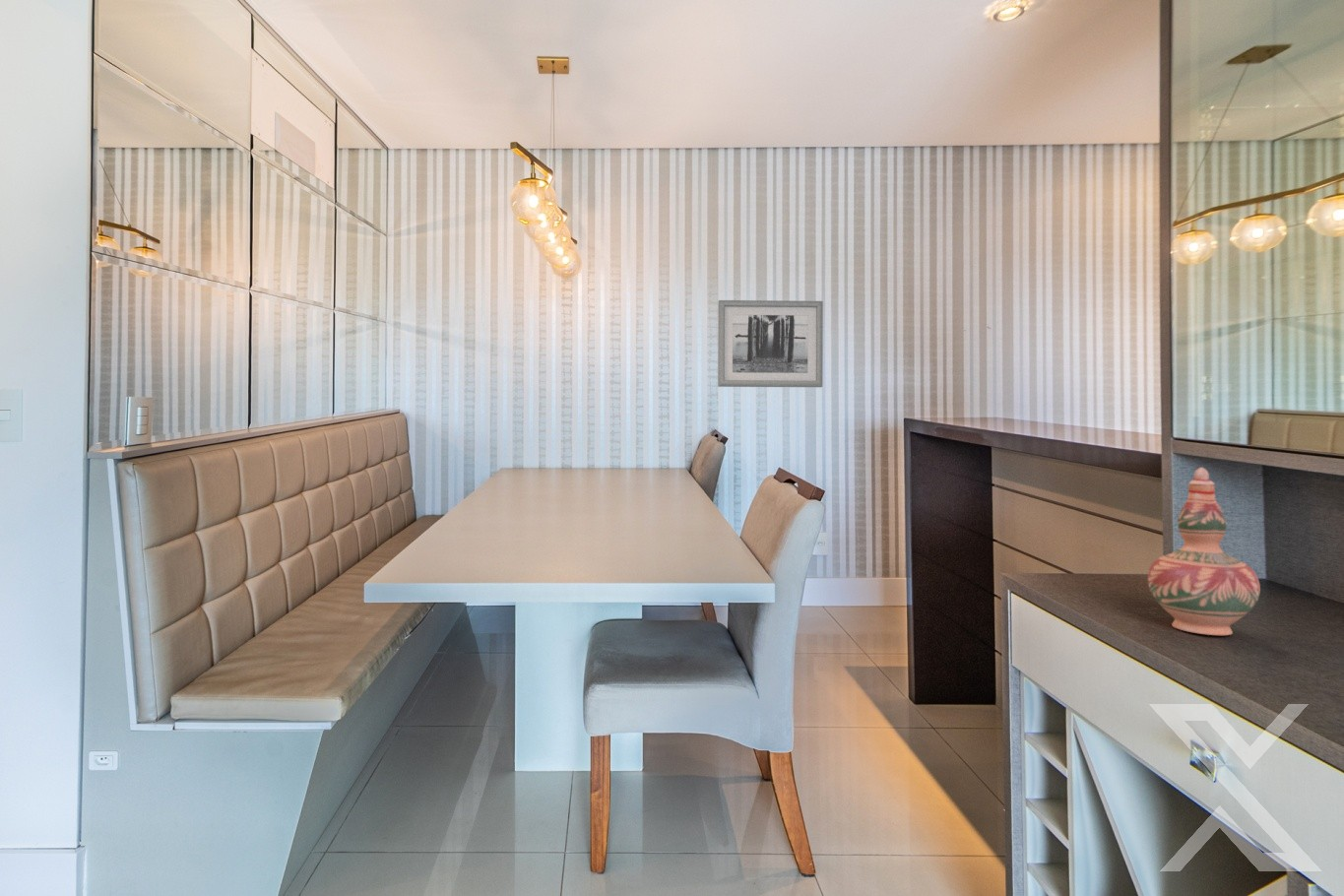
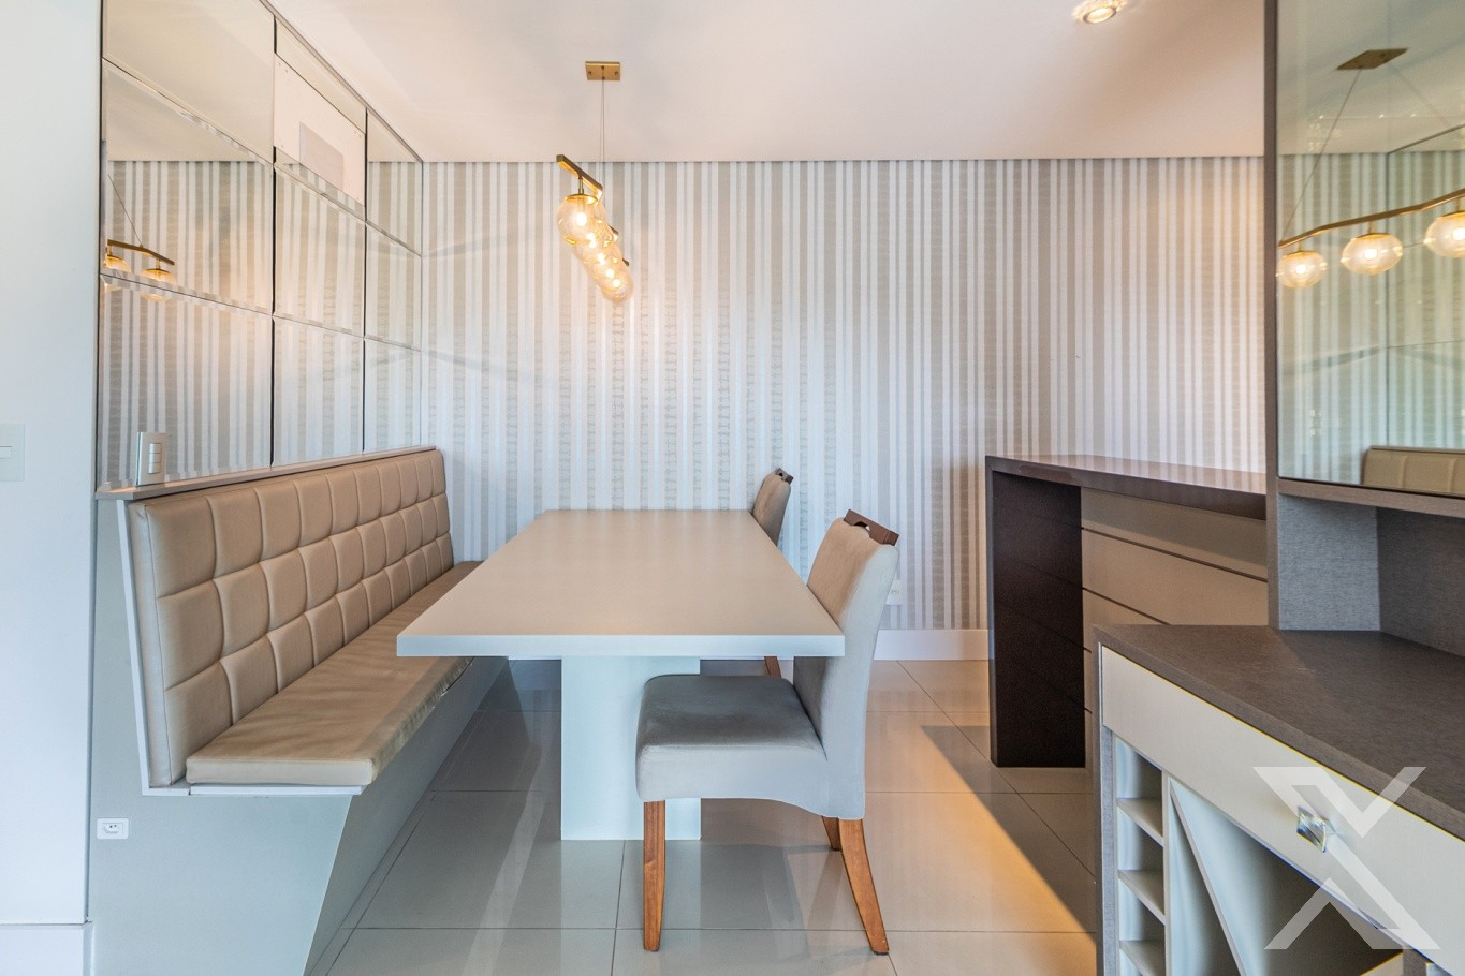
- wall art [717,299,824,388]
- decorative vase [1147,467,1261,636]
